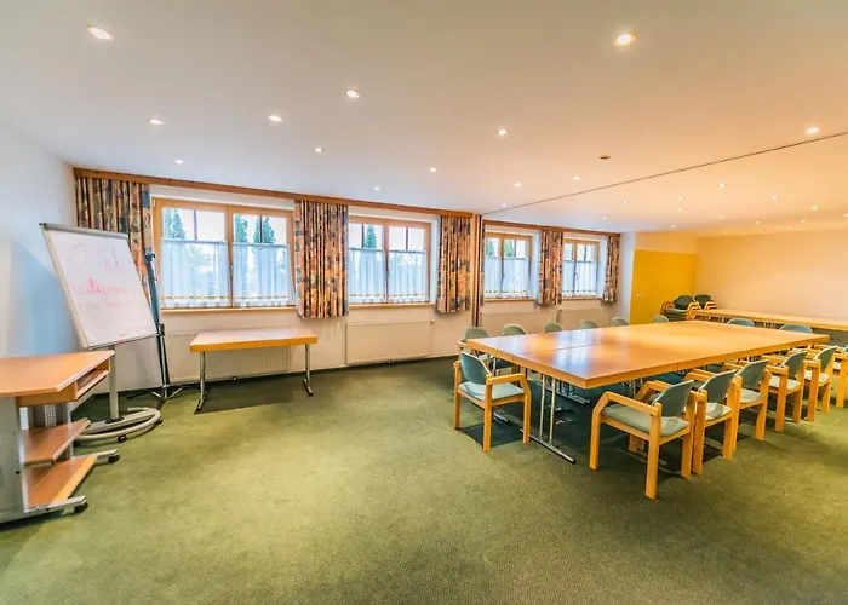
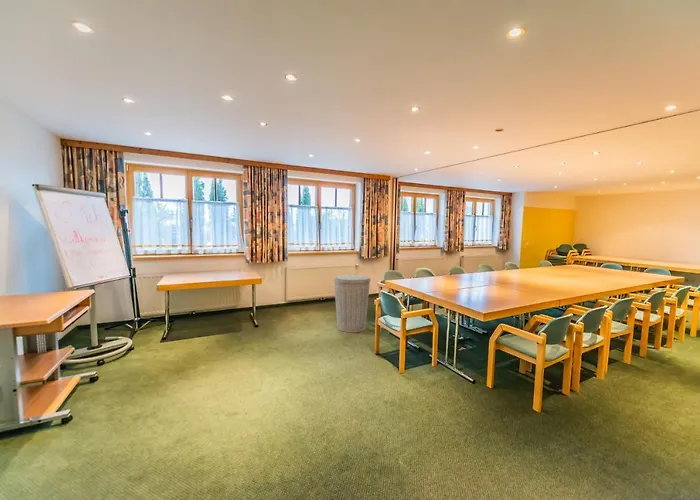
+ trash can [333,274,371,333]
